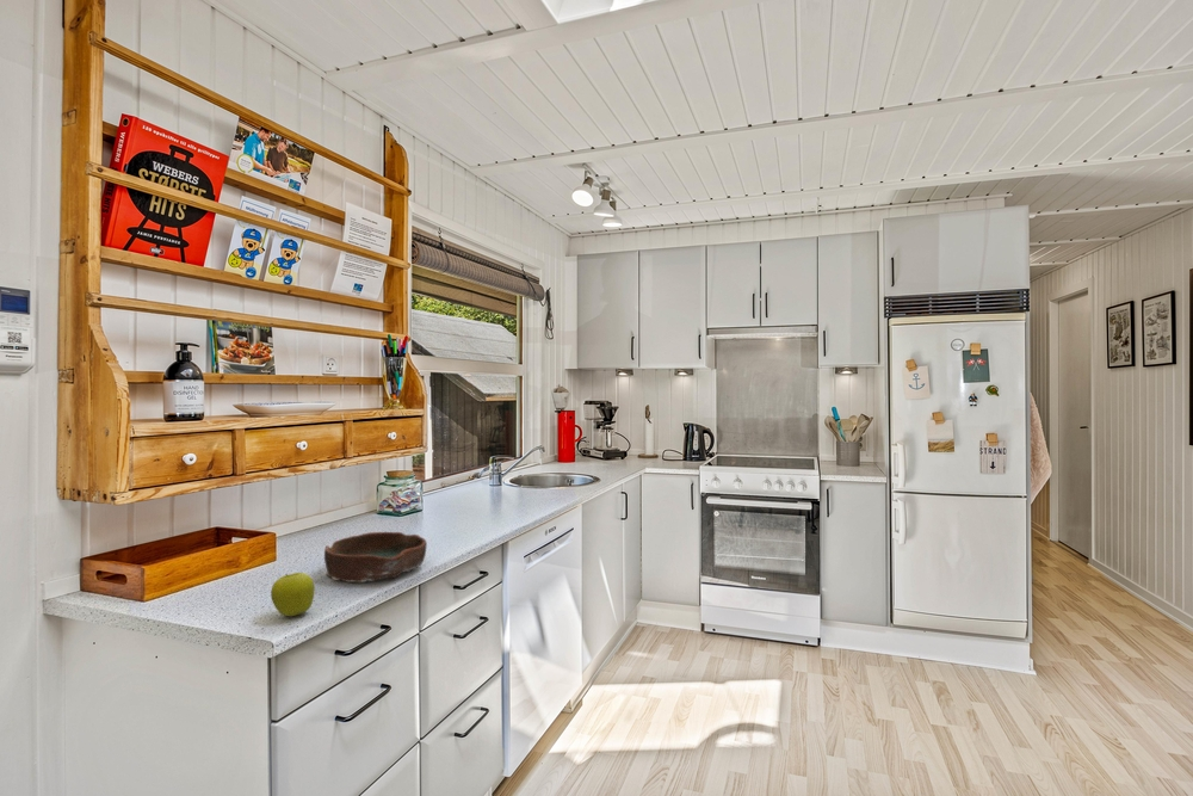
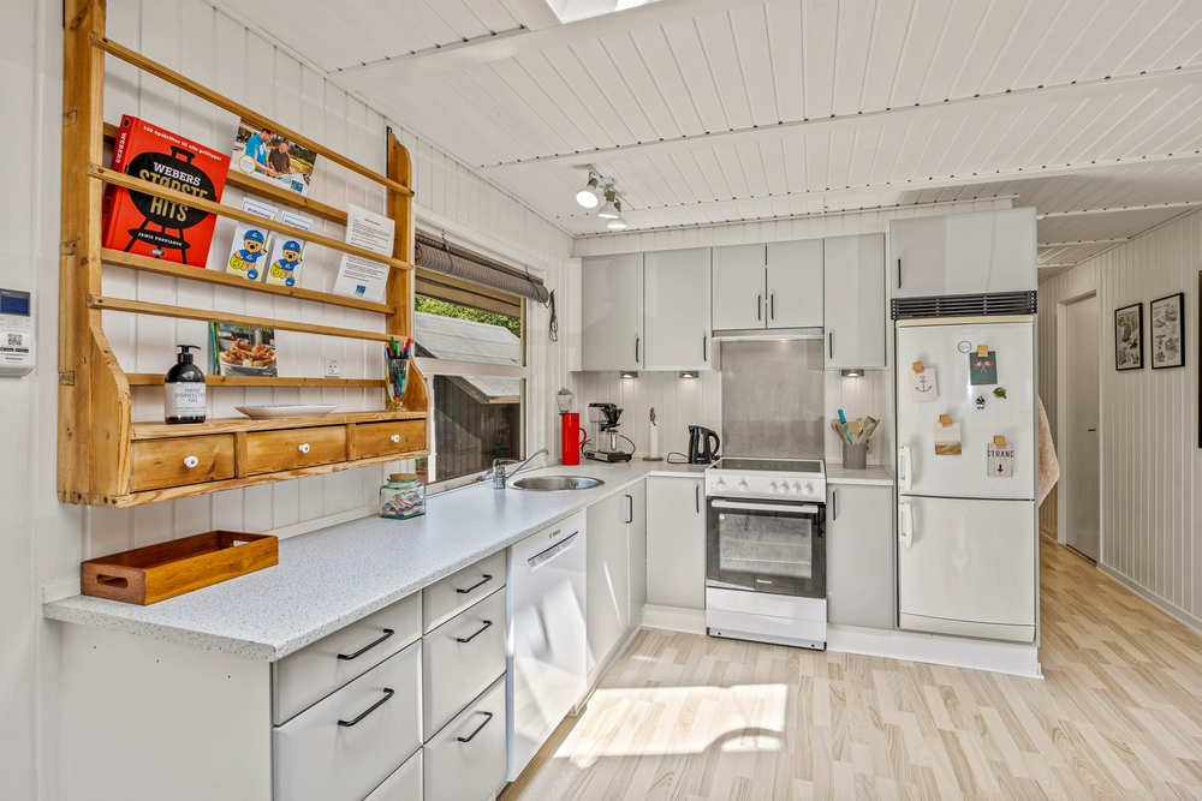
- fruit [270,572,316,617]
- bowl [323,531,428,584]
